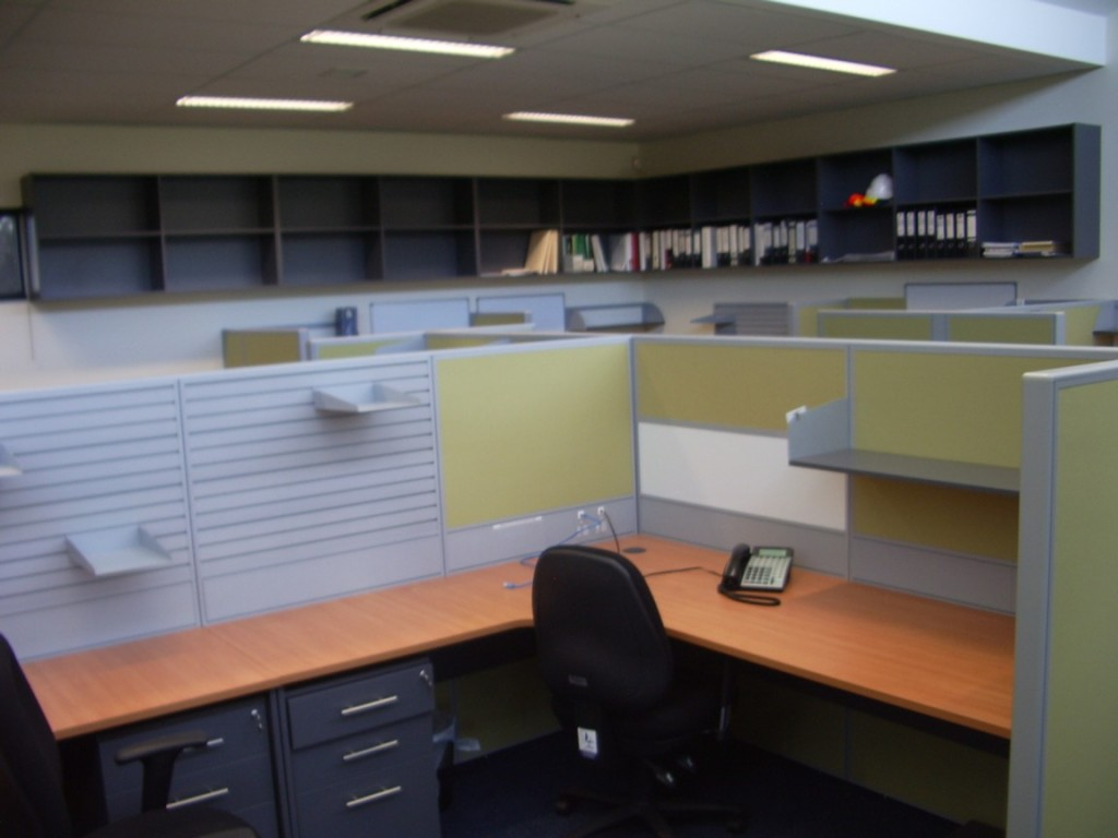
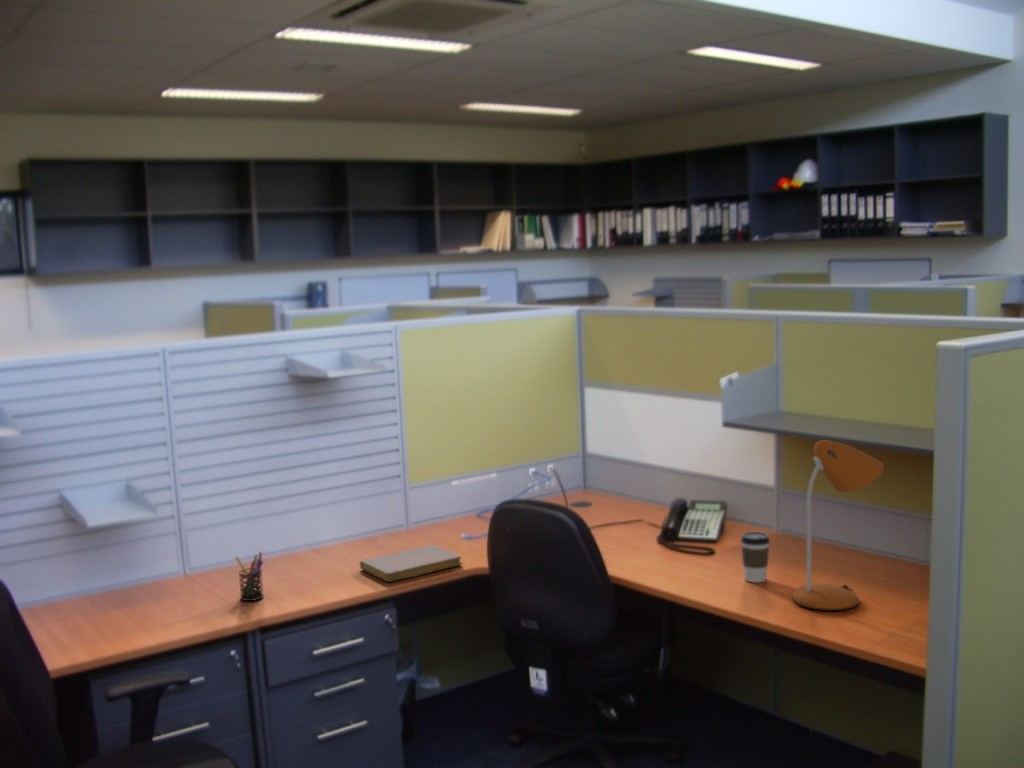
+ notebook [359,544,463,583]
+ desk lamp [792,439,885,612]
+ pen holder [234,551,265,602]
+ coffee cup [740,531,771,584]
